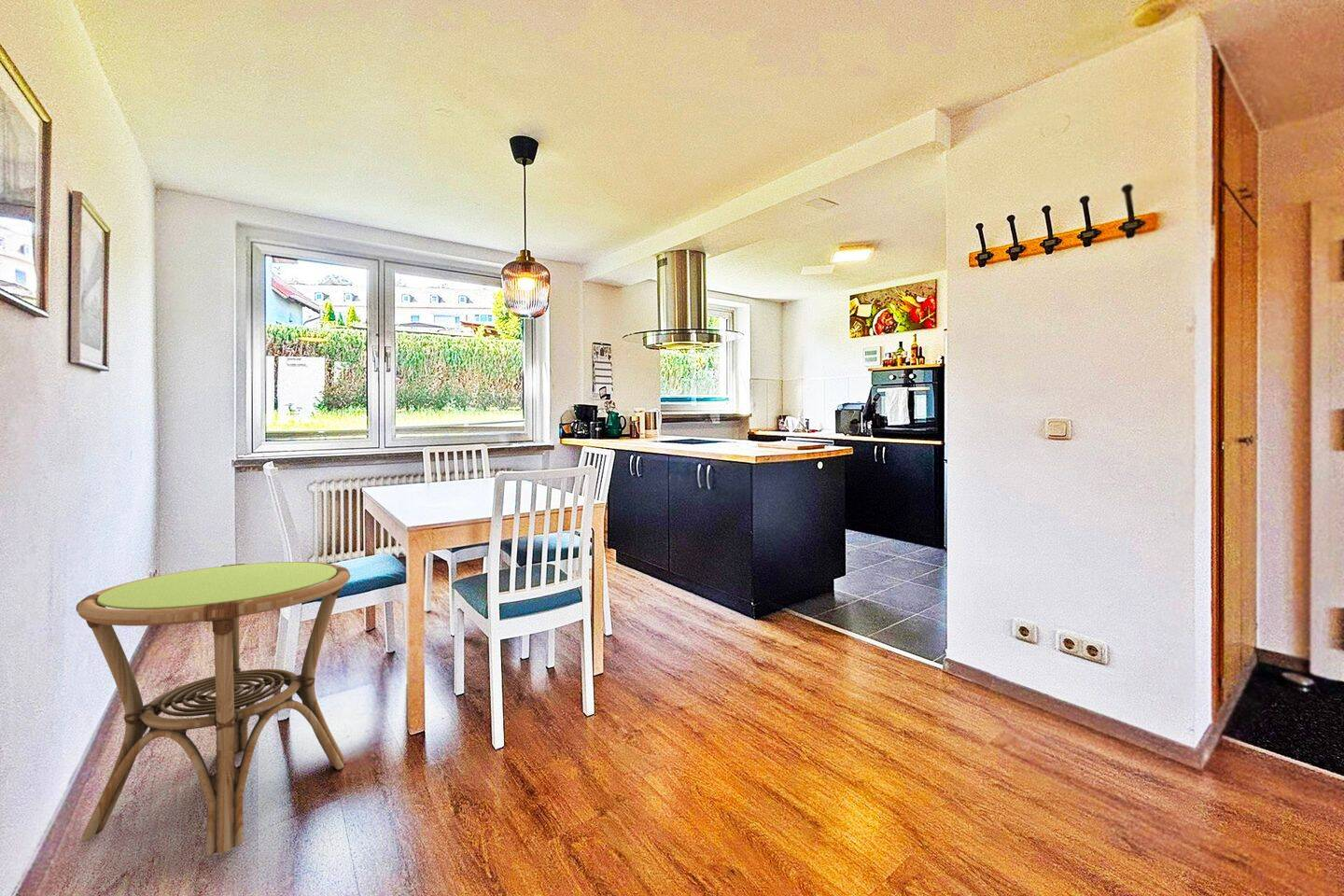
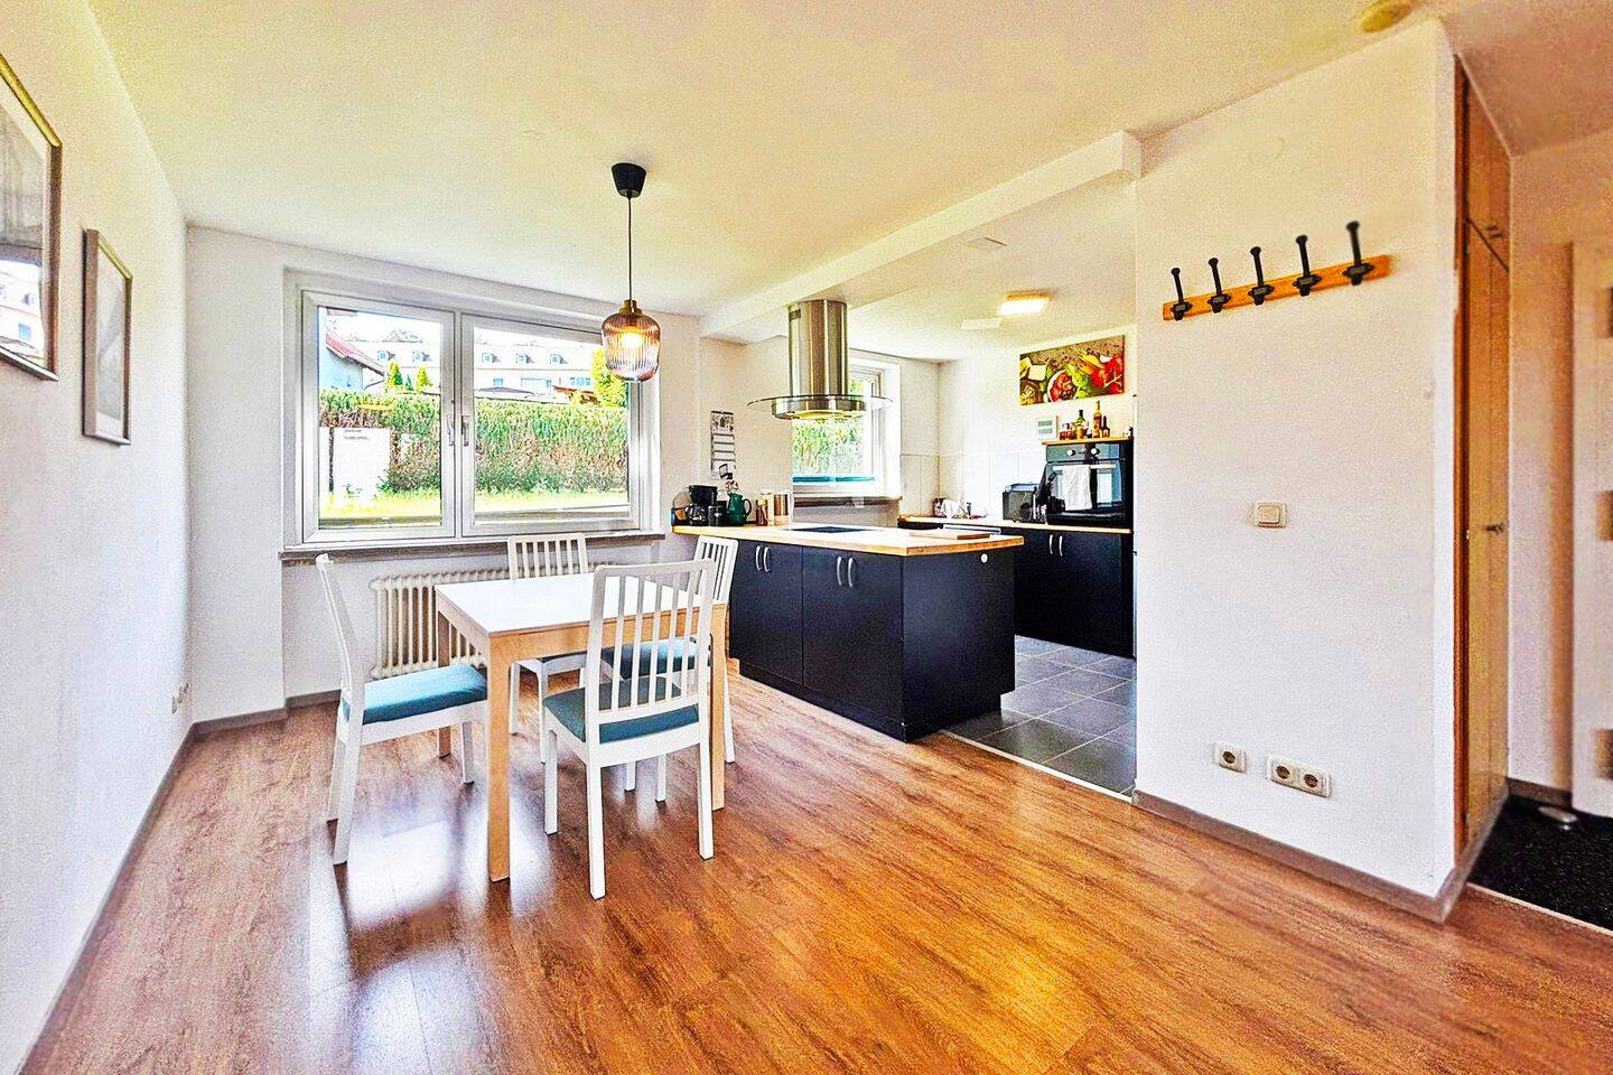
- side table [76,561,351,856]
